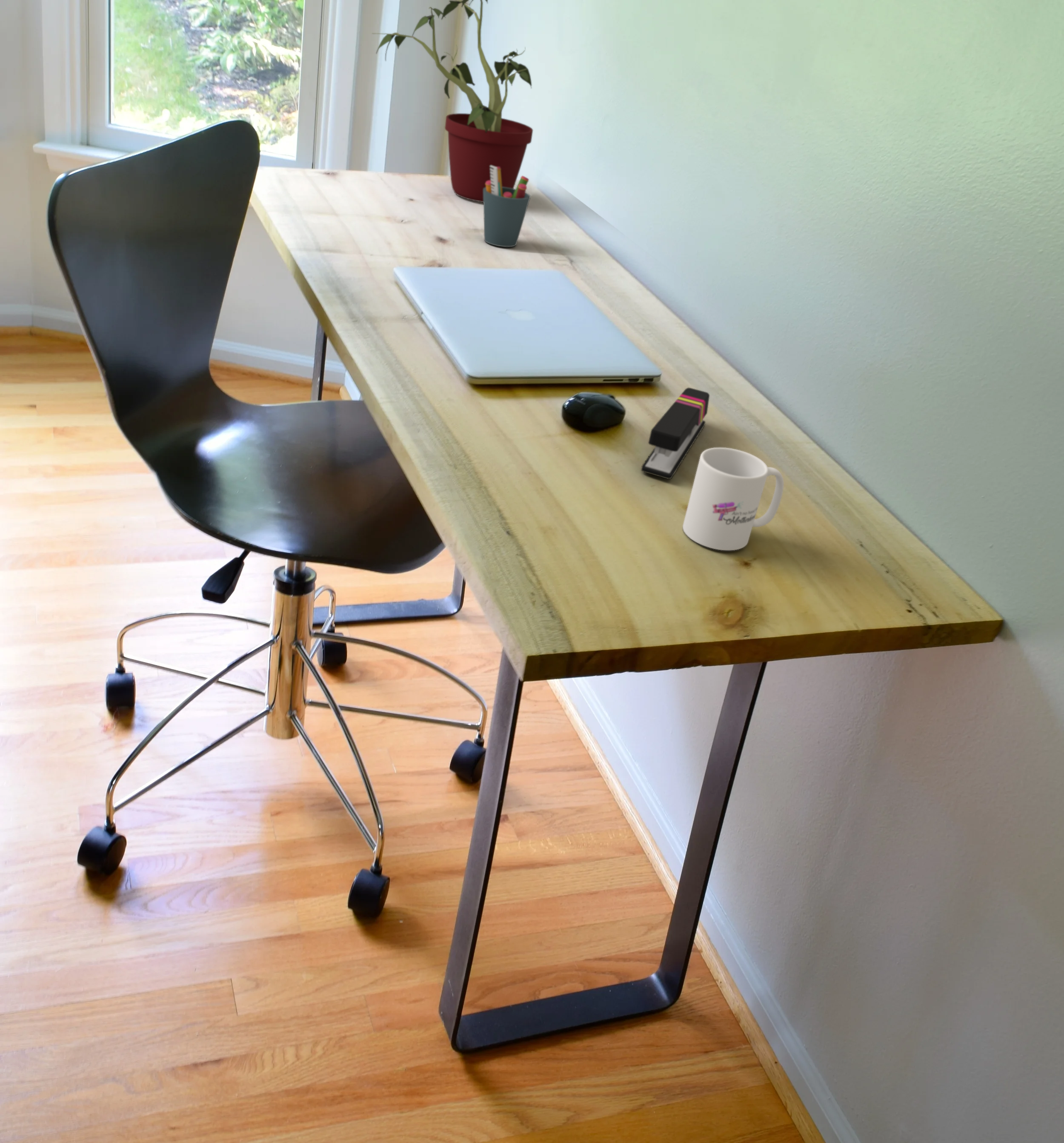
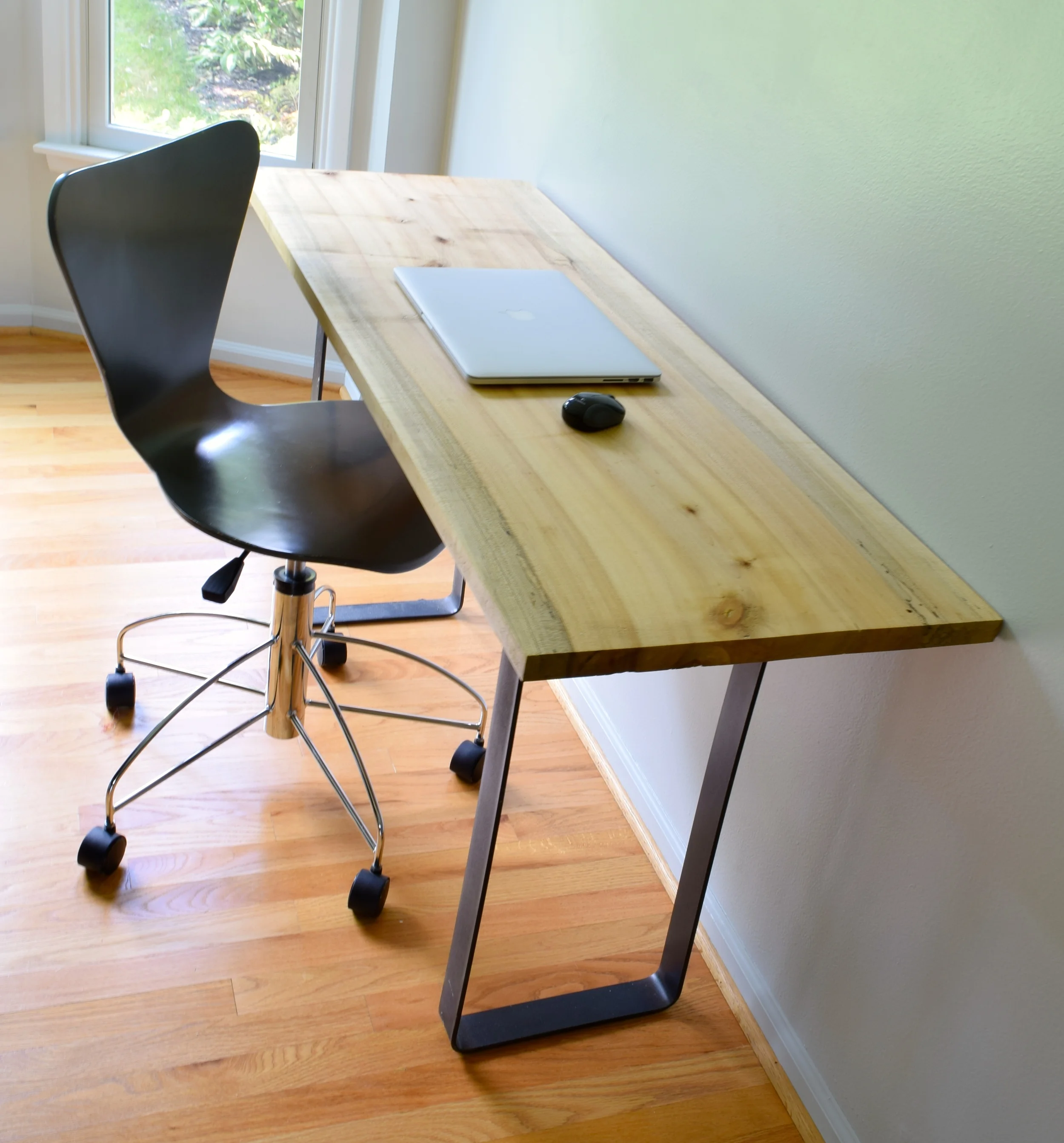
- stapler [641,387,710,479]
- potted plant [372,0,533,203]
- pen holder [483,166,531,247]
- mug [682,447,784,551]
